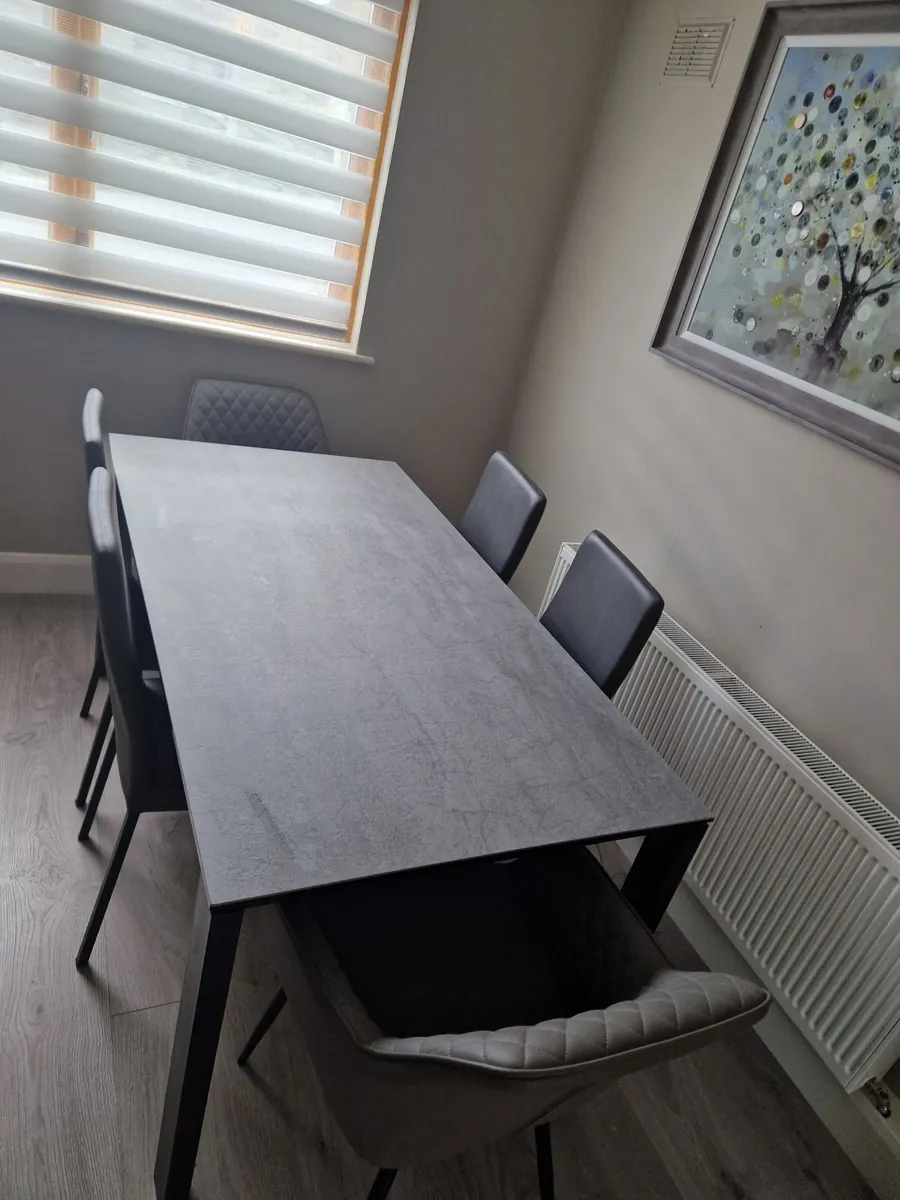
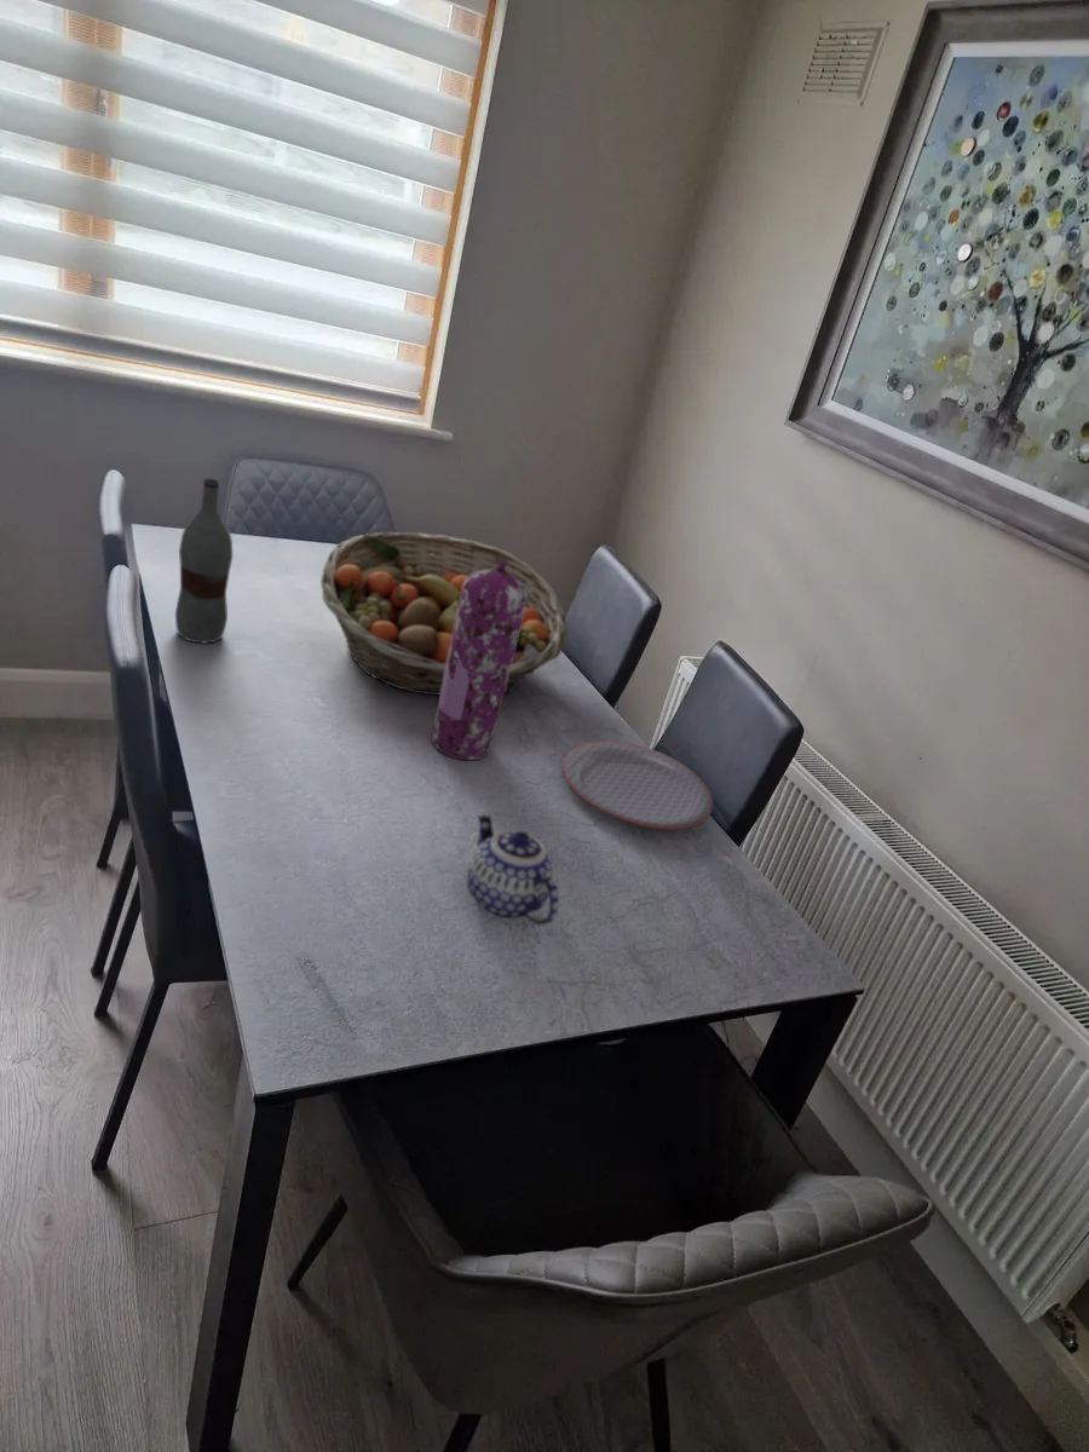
+ bottle [174,478,234,644]
+ gas cylinder [431,558,528,761]
+ teapot [466,811,560,927]
+ plate [560,739,714,831]
+ fruit basket [319,531,569,696]
